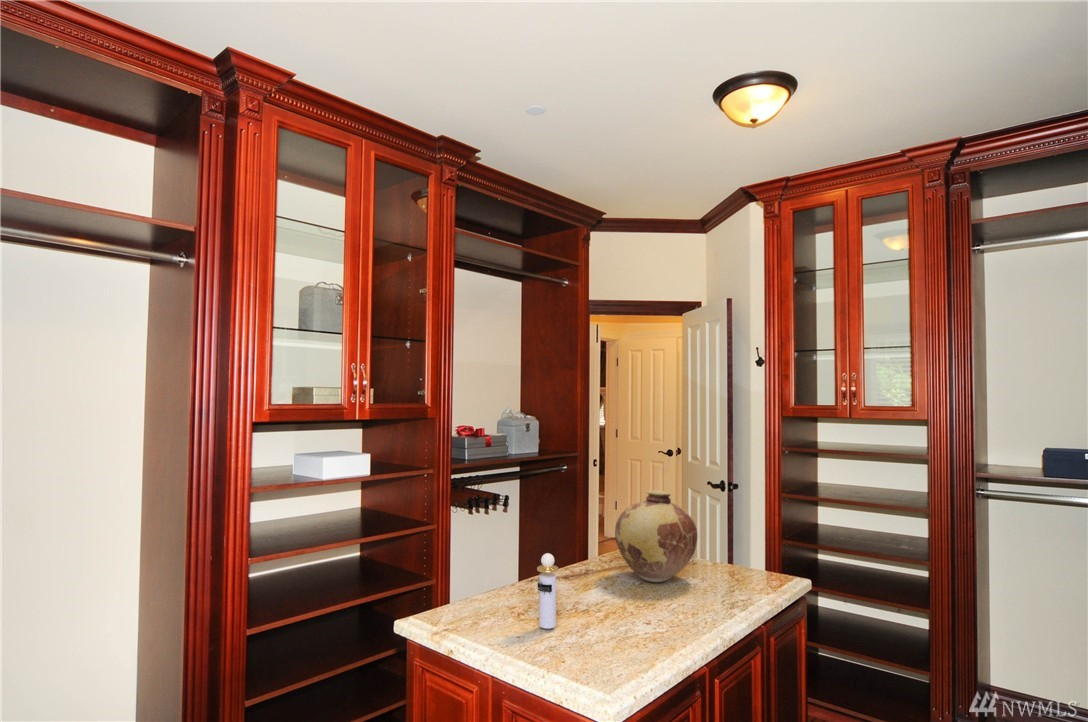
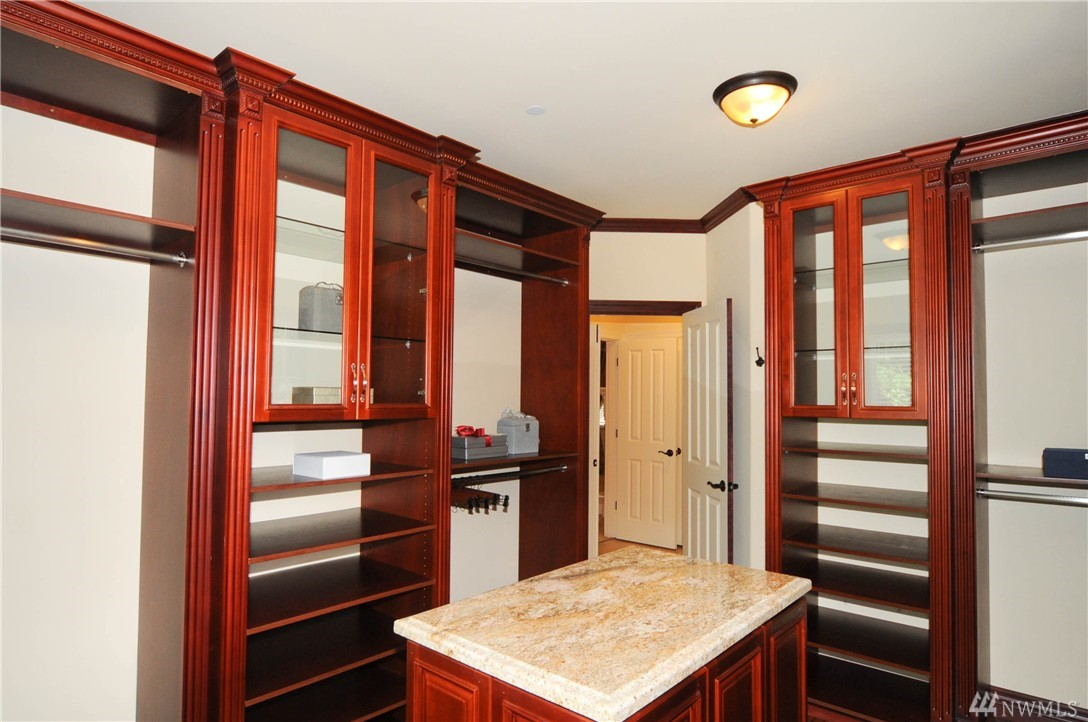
- vase [614,489,699,583]
- perfume bottle [536,552,559,629]
